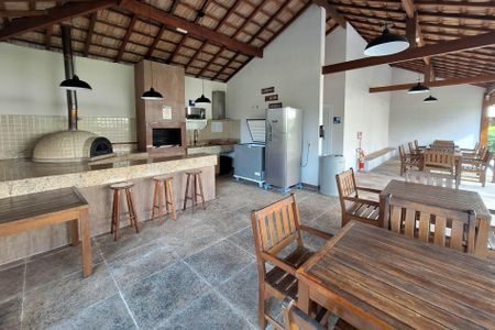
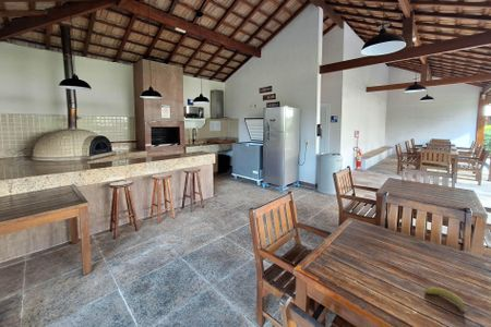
+ fruit [423,287,466,315]
